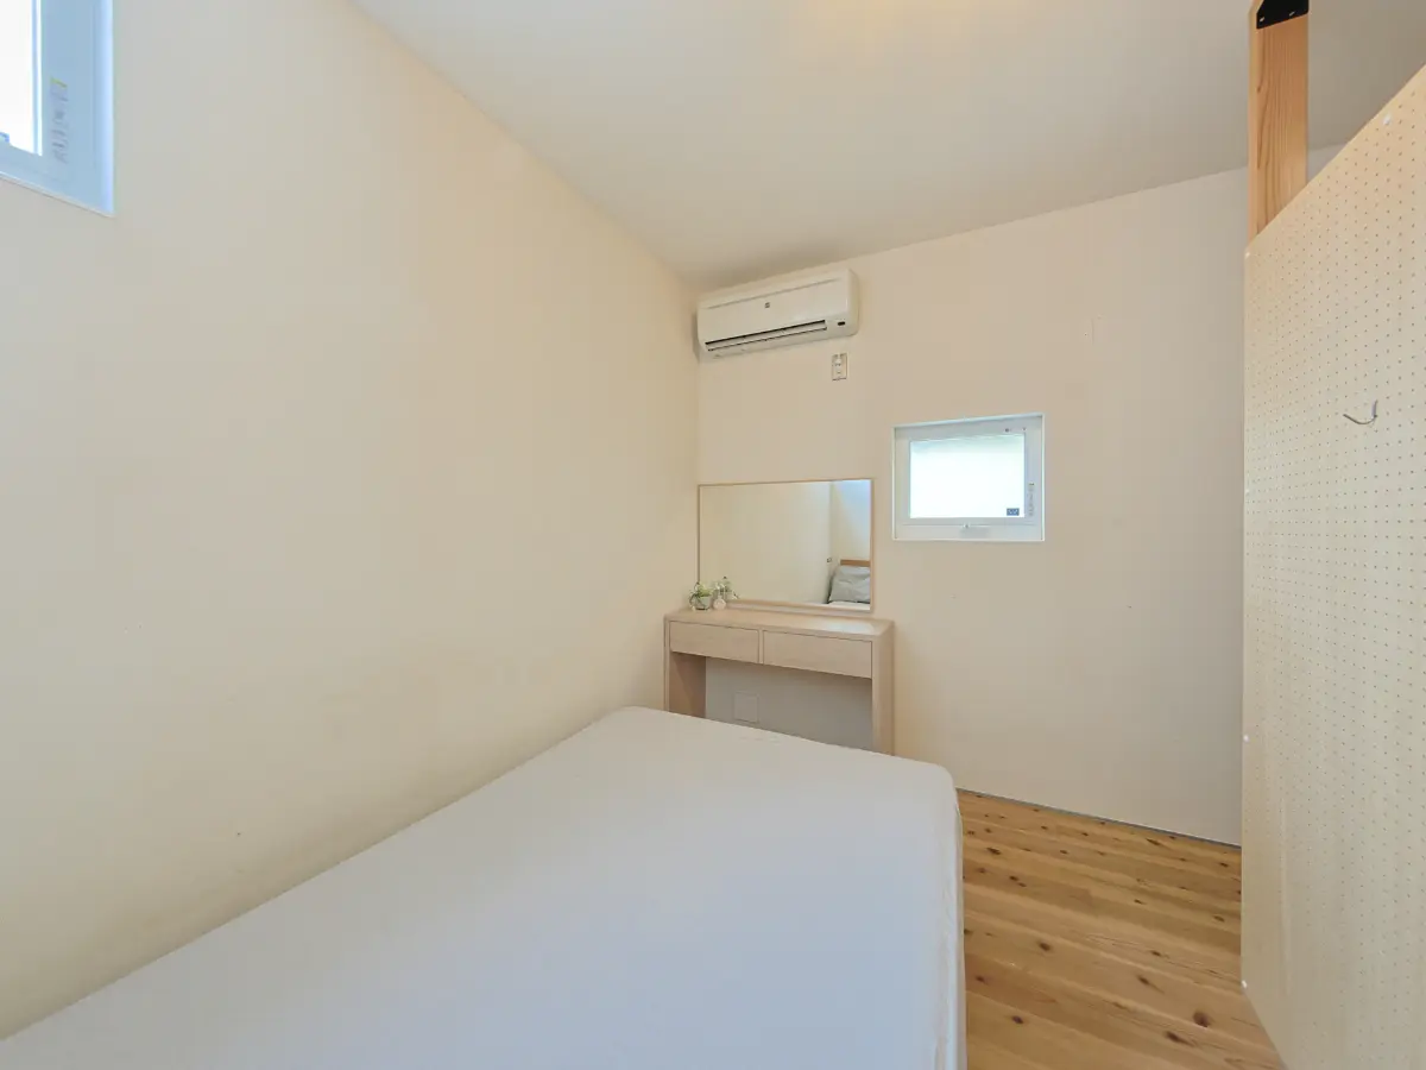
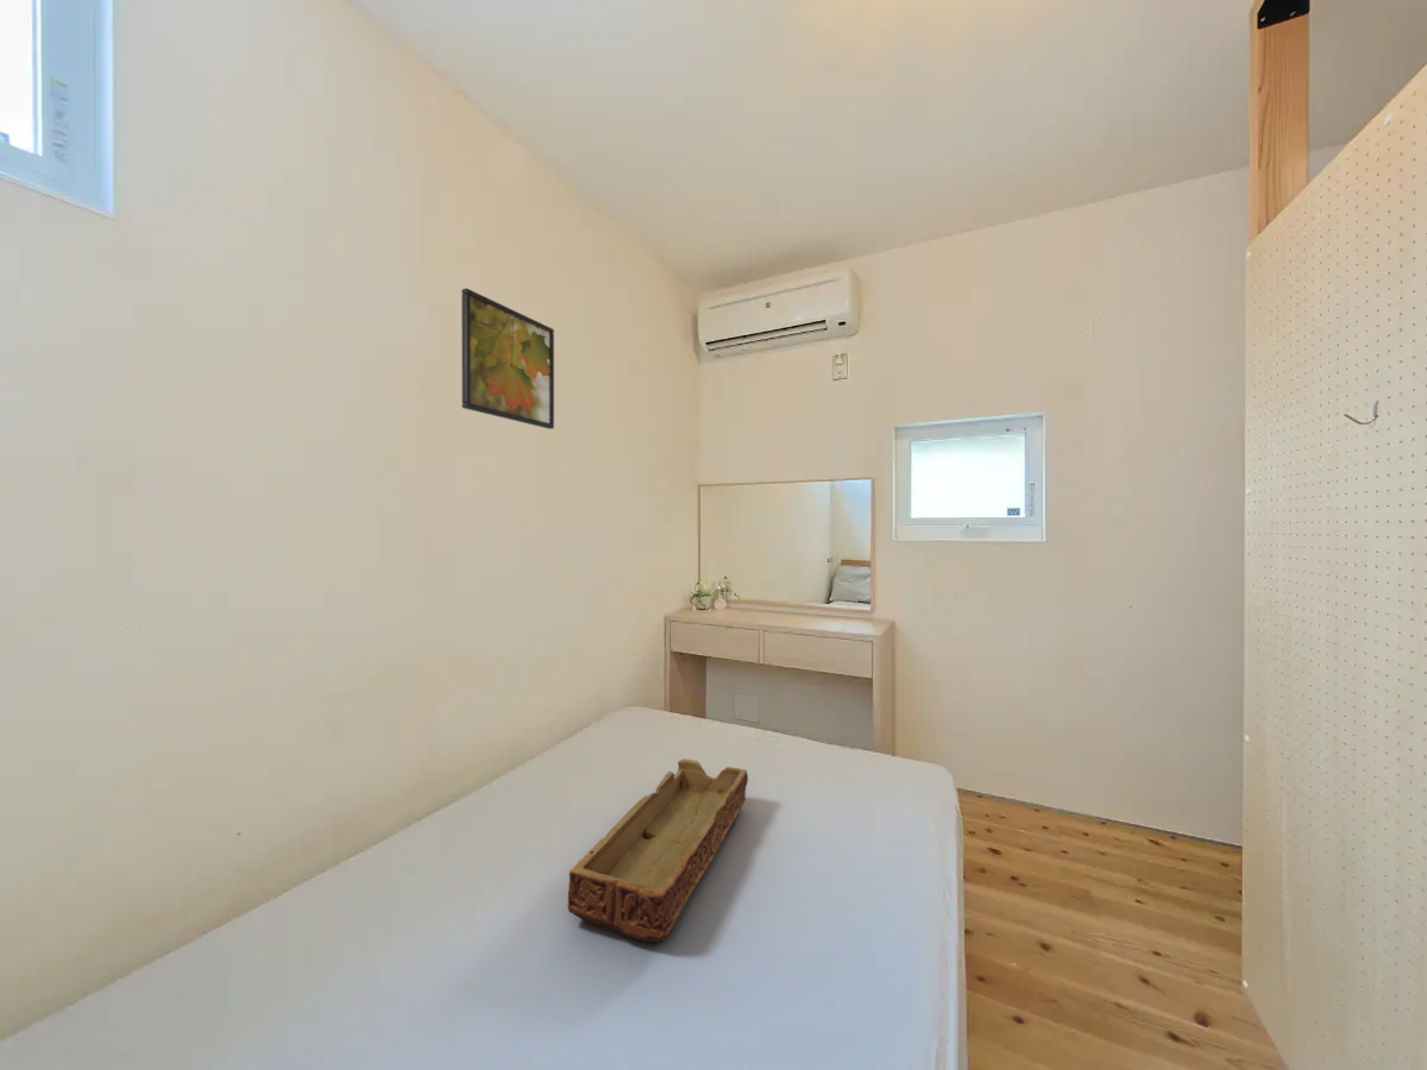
+ tray [567,757,749,944]
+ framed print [460,287,555,430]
